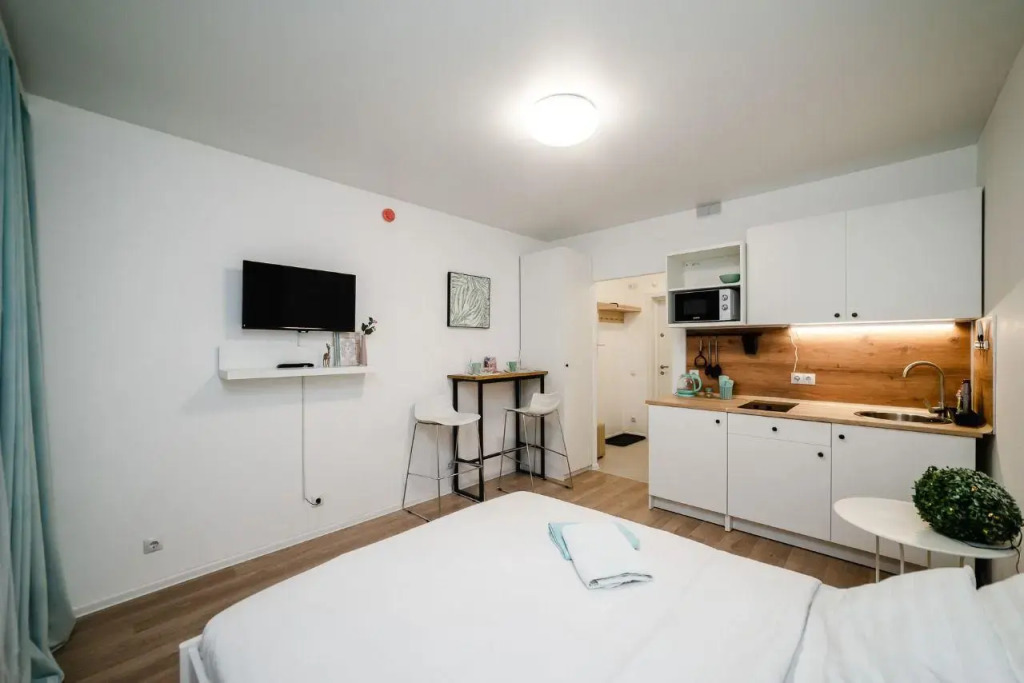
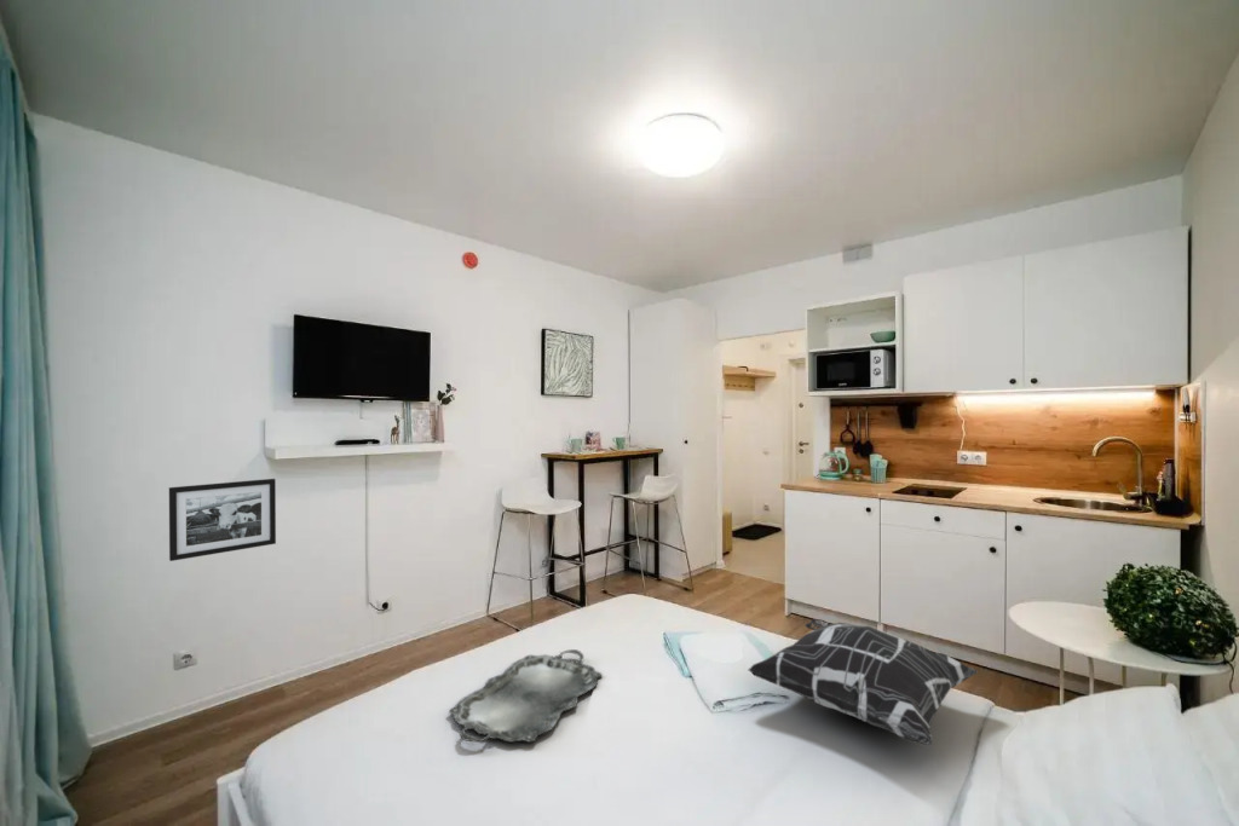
+ serving tray [448,648,604,744]
+ picture frame [168,478,277,562]
+ decorative pillow [747,618,979,746]
